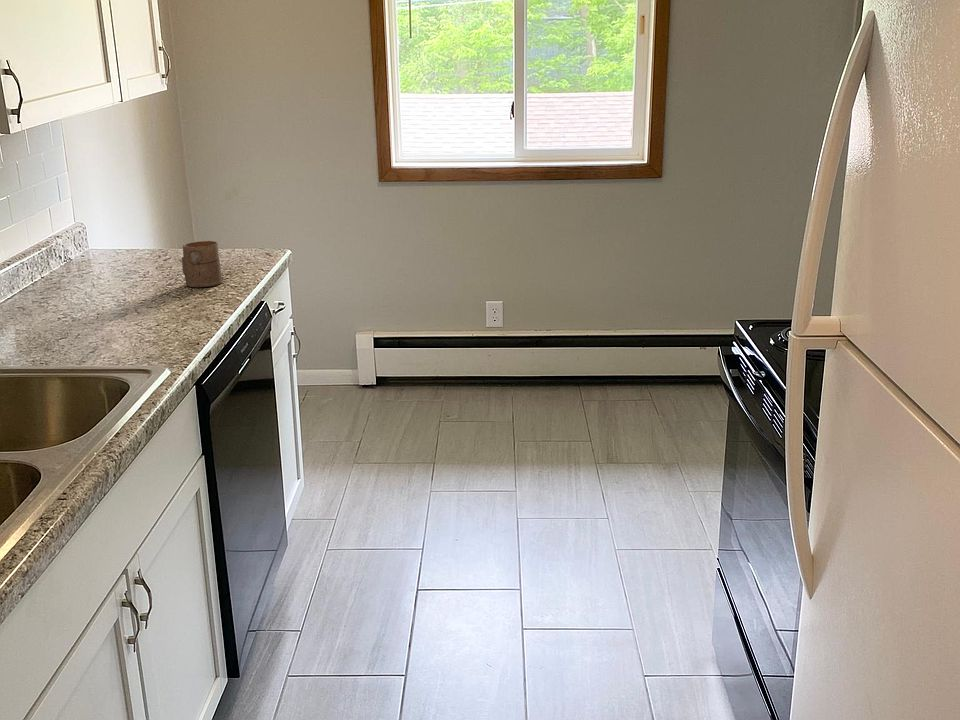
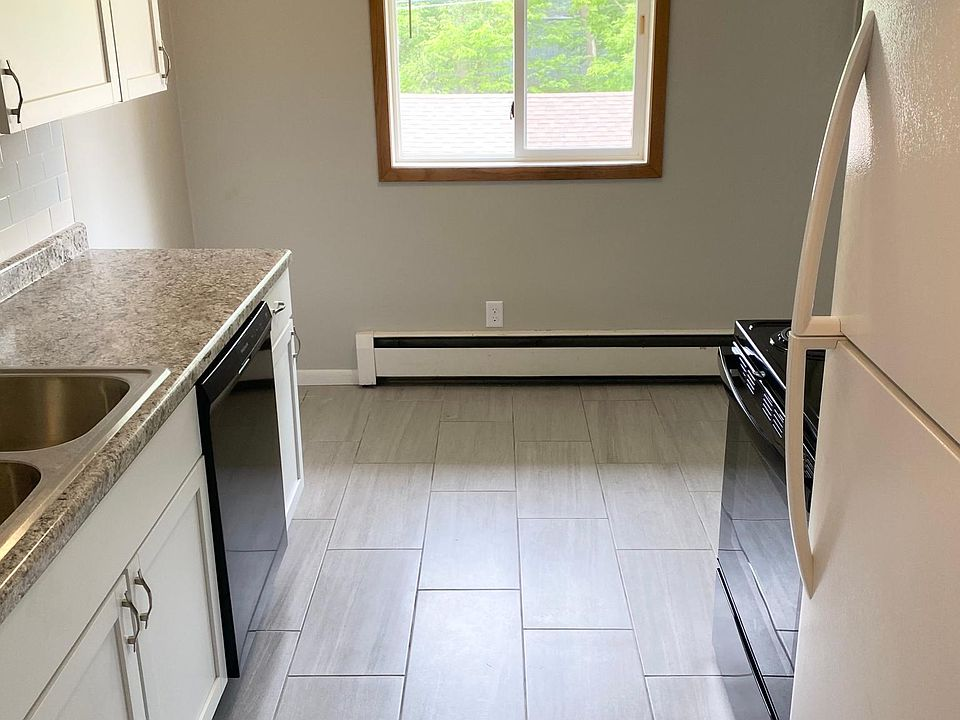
- cup [181,240,223,288]
